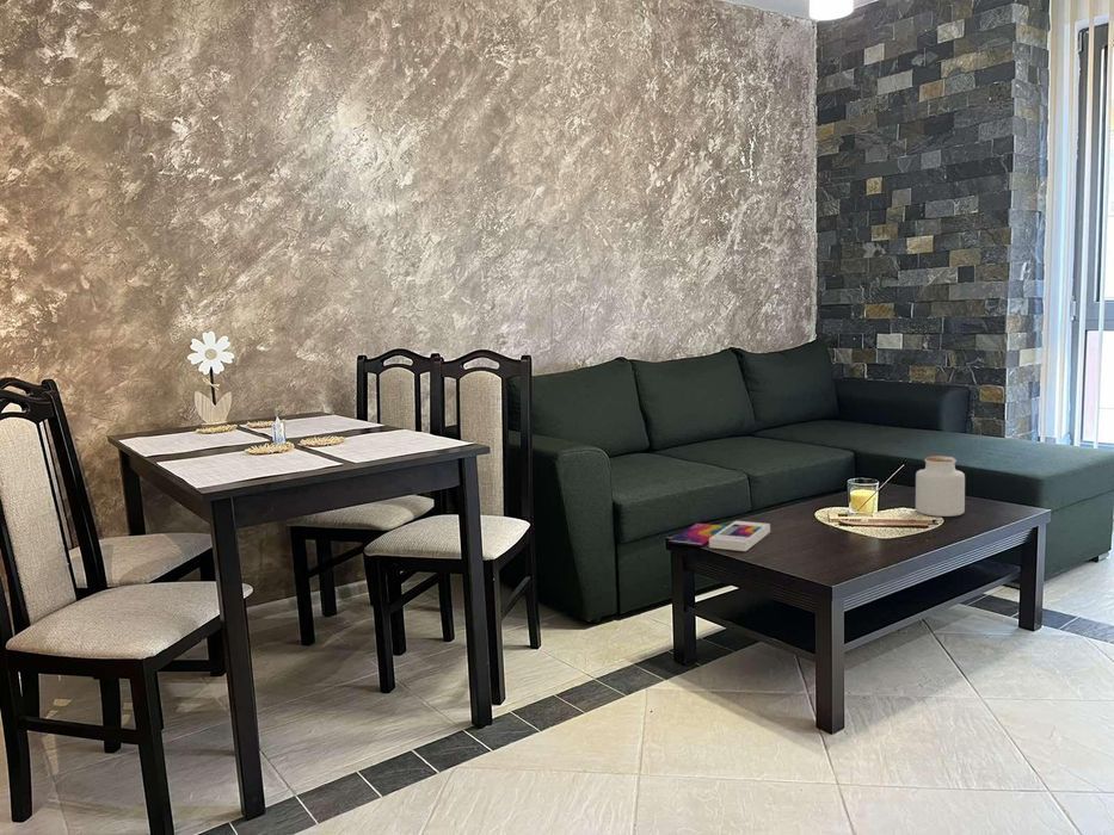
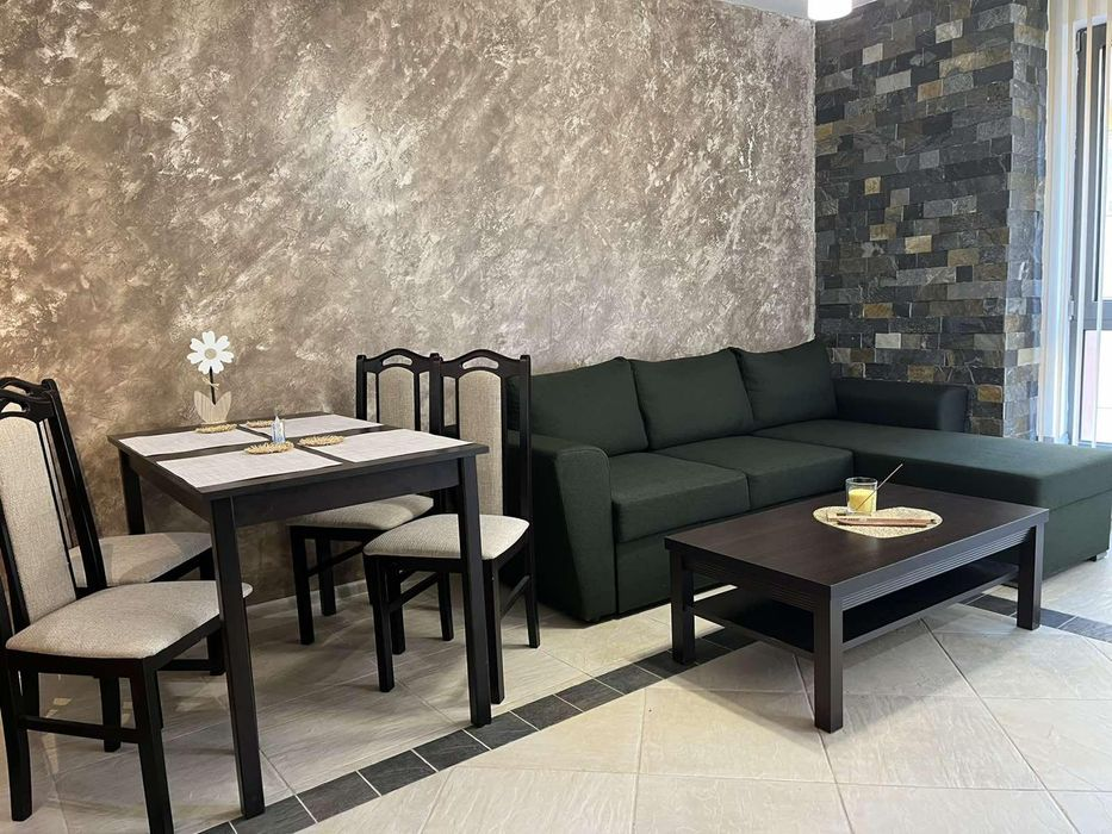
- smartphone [666,520,771,552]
- jar [915,454,966,518]
